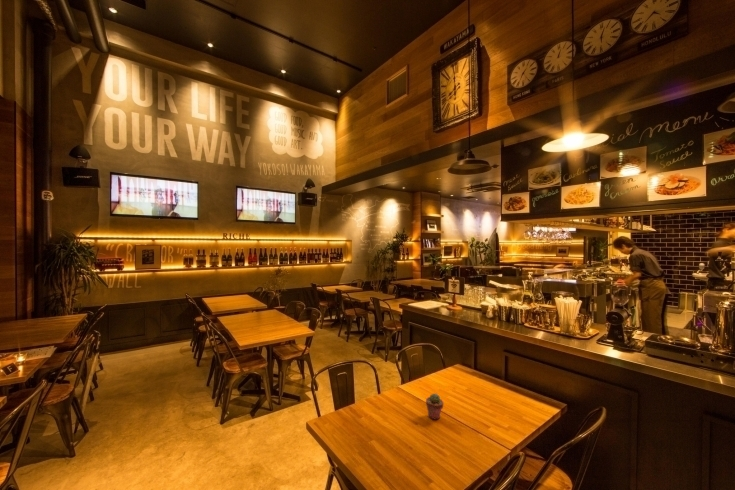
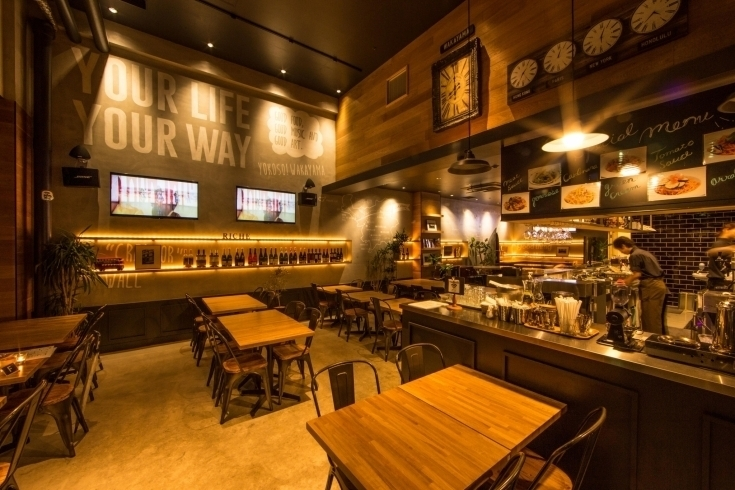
- potted succulent [425,392,444,421]
